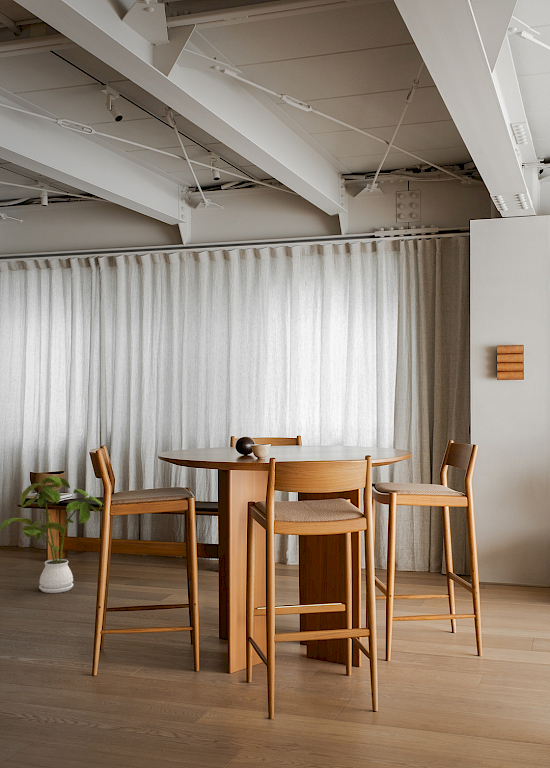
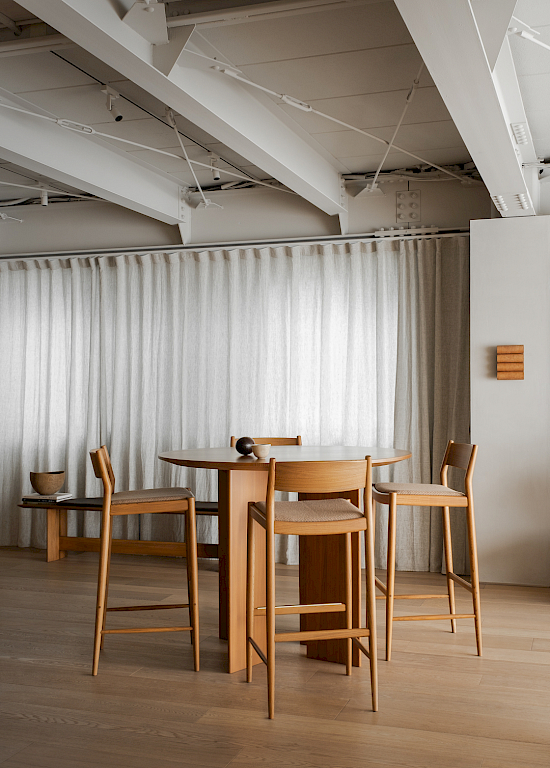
- house plant [0,475,103,594]
